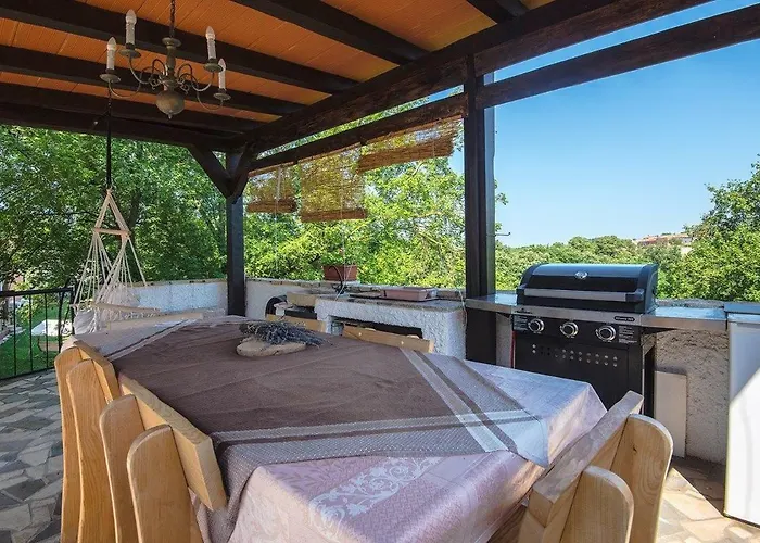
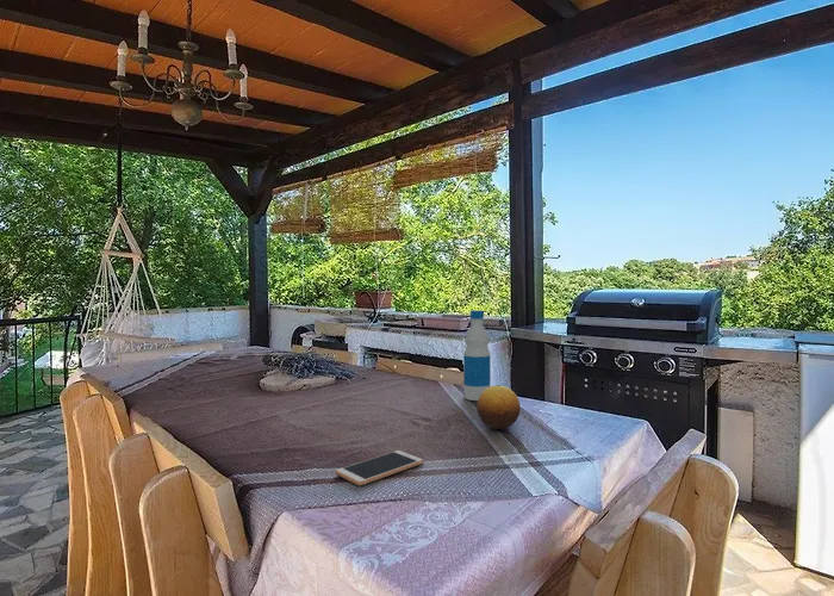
+ fruit [475,384,522,430]
+ smartphone [335,449,424,486]
+ bottle [462,310,492,402]
